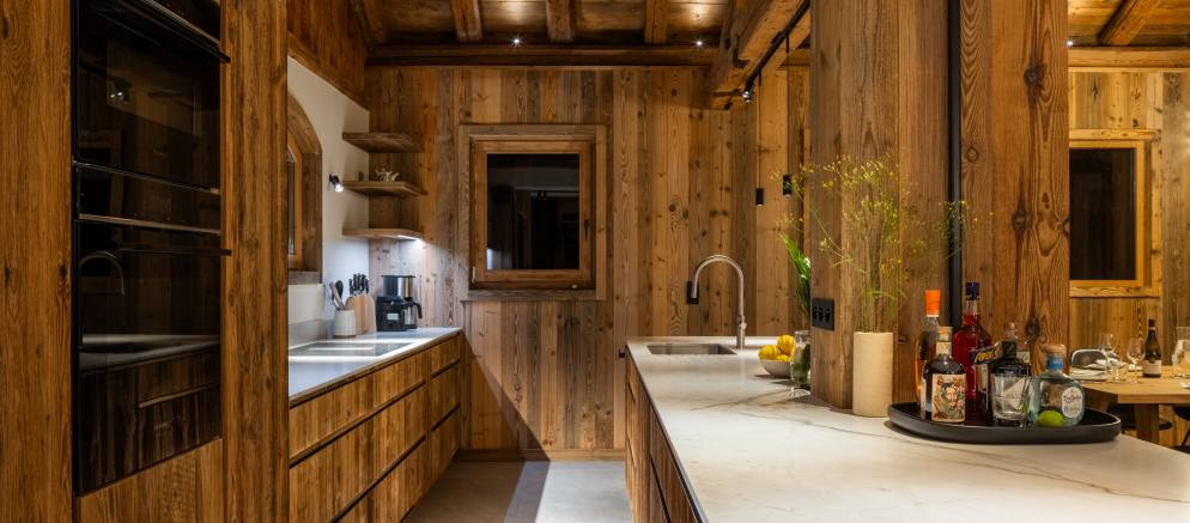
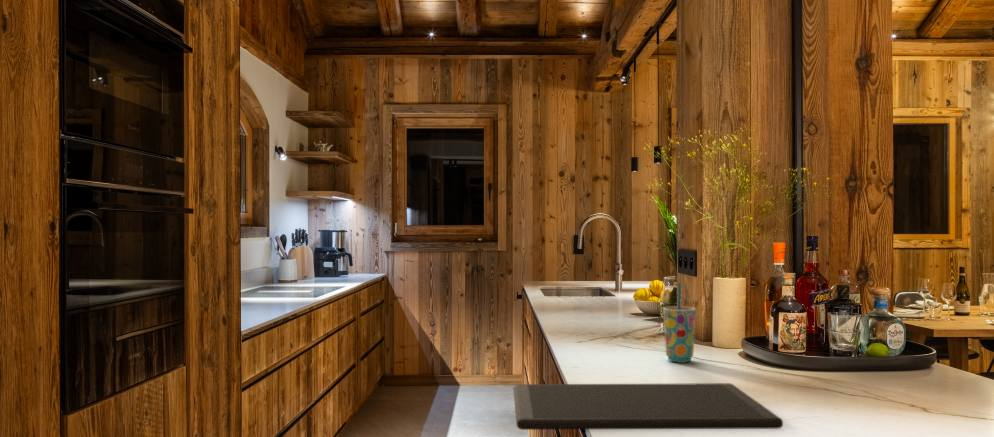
+ cup [662,282,697,364]
+ cutting board [512,382,784,431]
